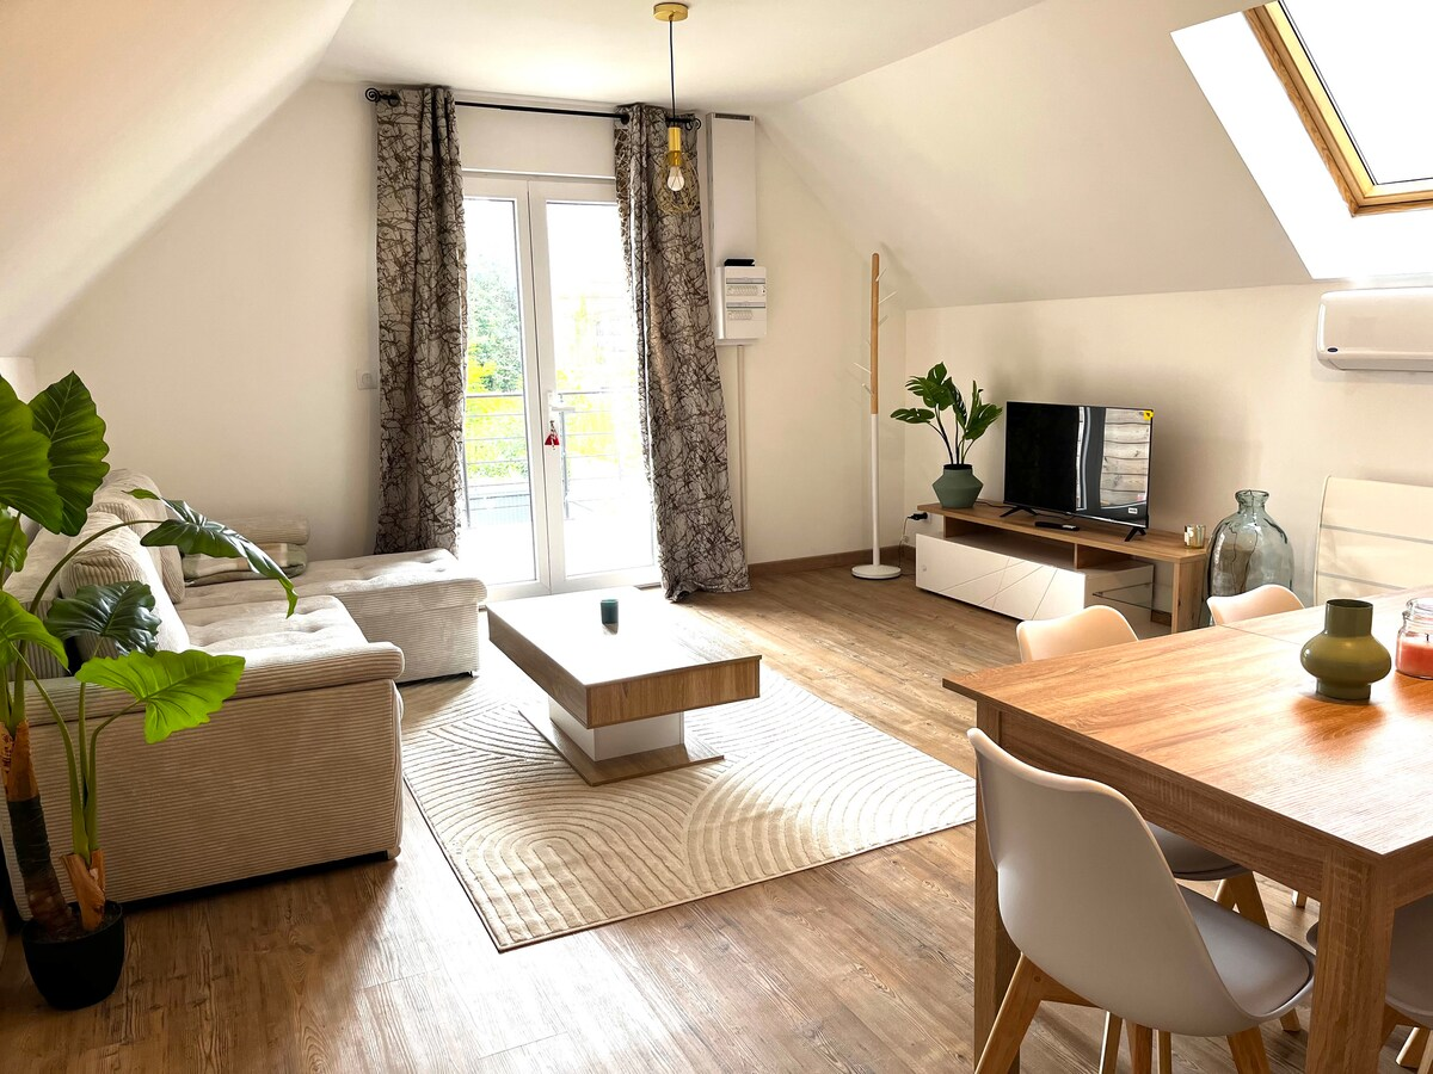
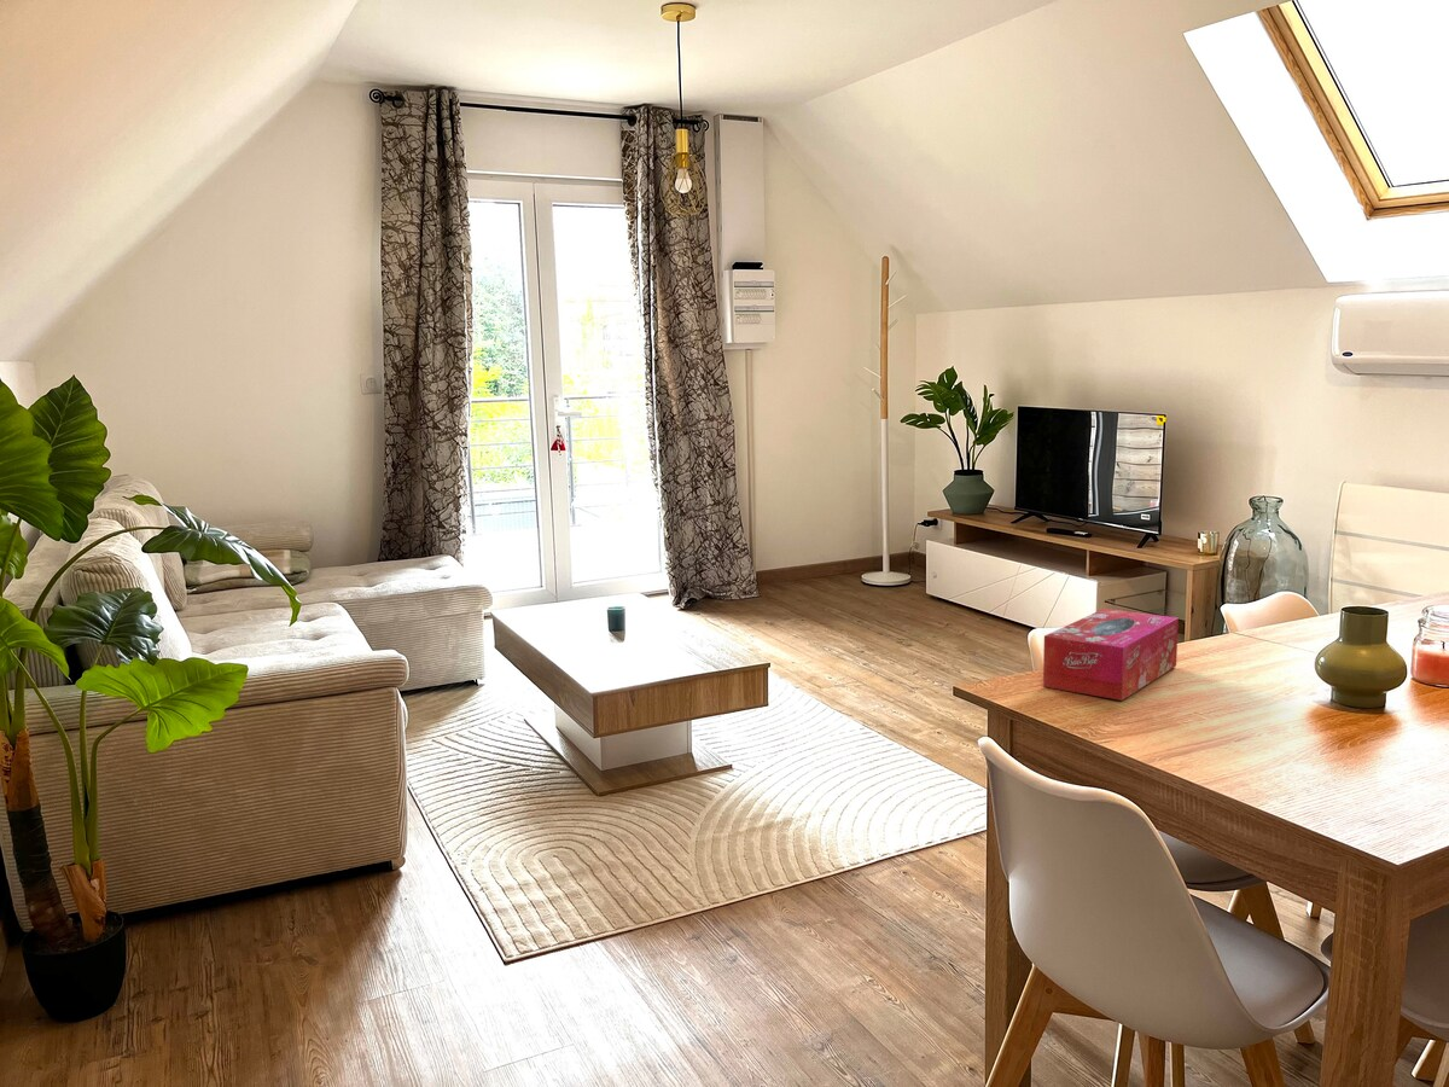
+ tissue box [1042,608,1180,702]
